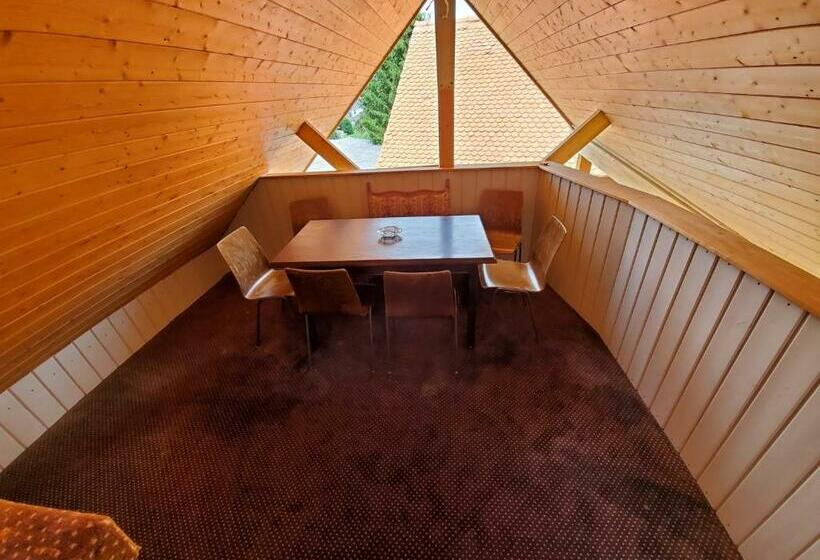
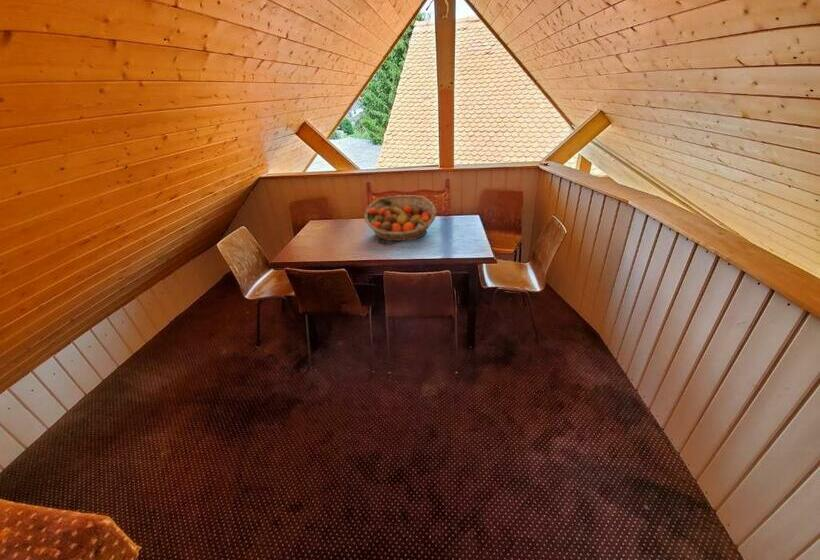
+ fruit basket [363,194,437,242]
